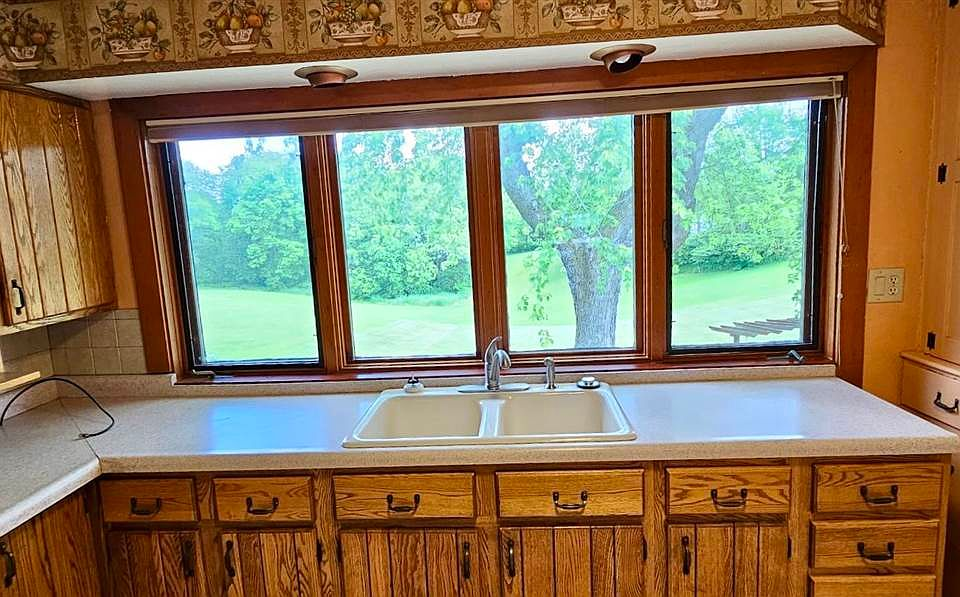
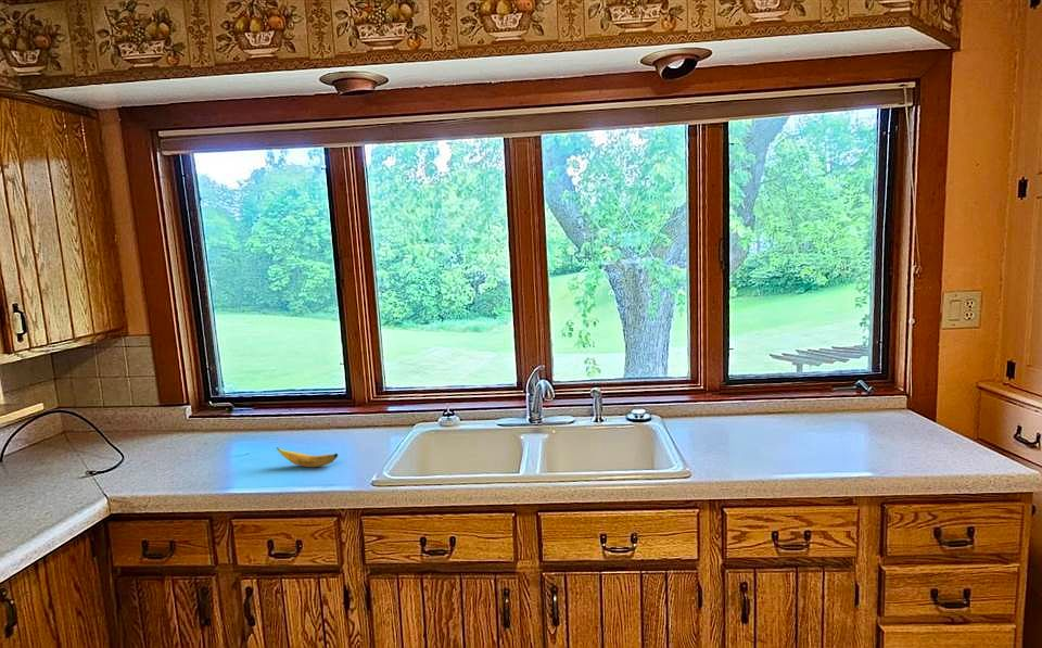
+ banana [276,446,339,468]
